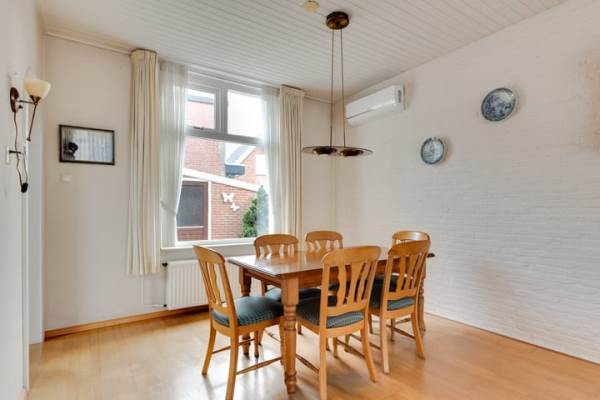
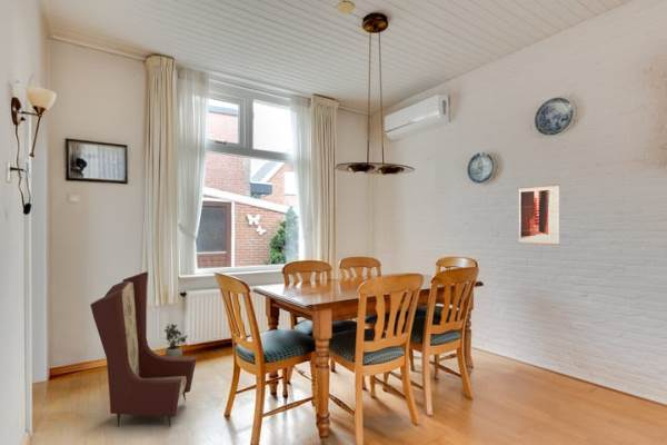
+ armchair [89,271,198,428]
+ wall art [518,182,560,246]
+ potted plant [163,323,189,357]
